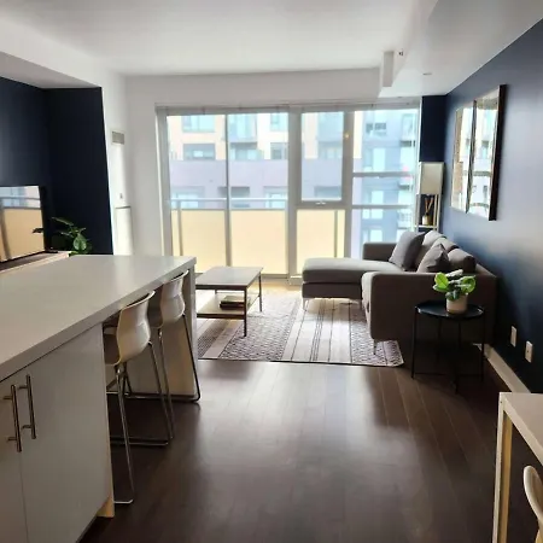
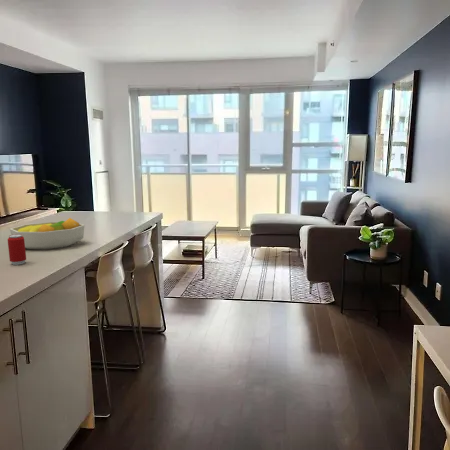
+ beverage can [7,234,27,266]
+ fruit bowl [9,217,86,250]
